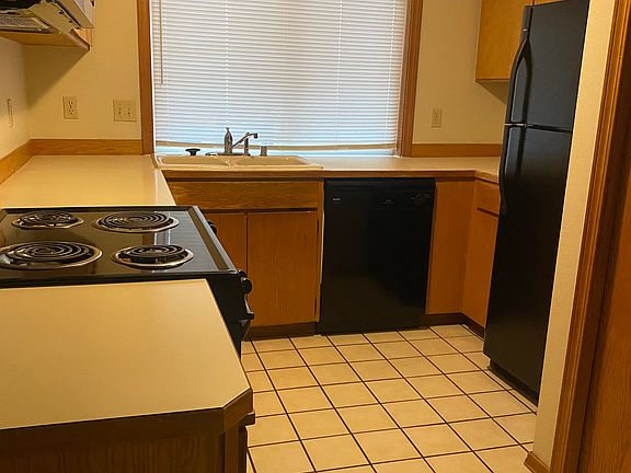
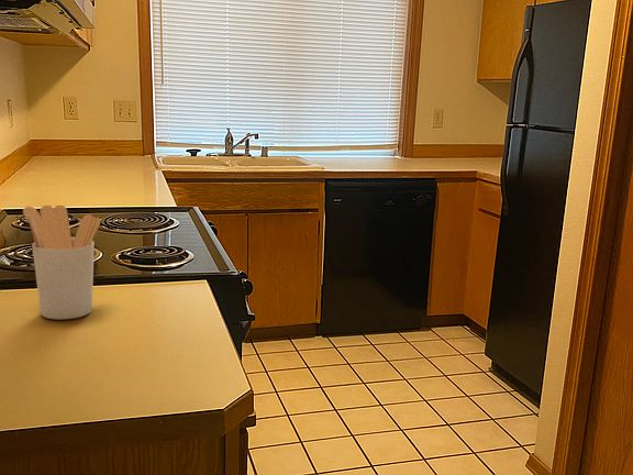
+ utensil holder [22,205,102,320]
